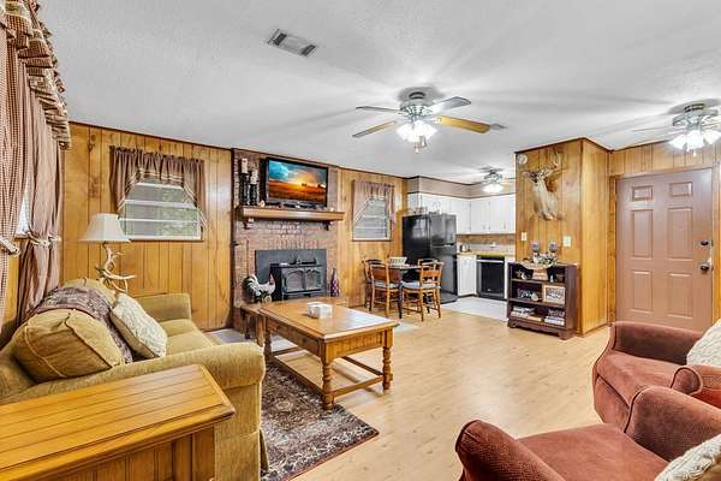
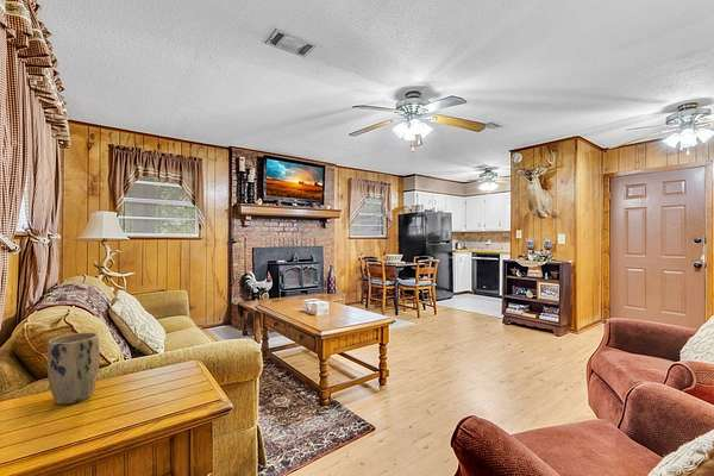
+ plant pot [46,332,101,406]
